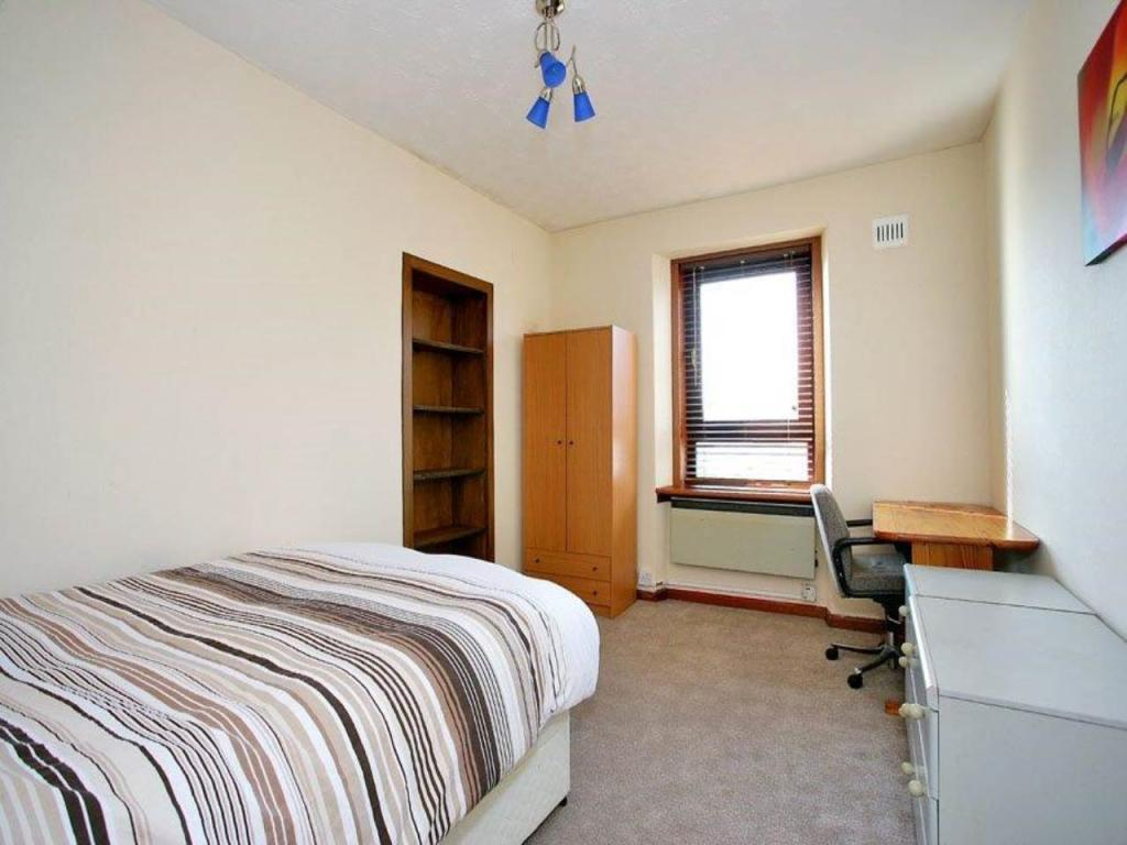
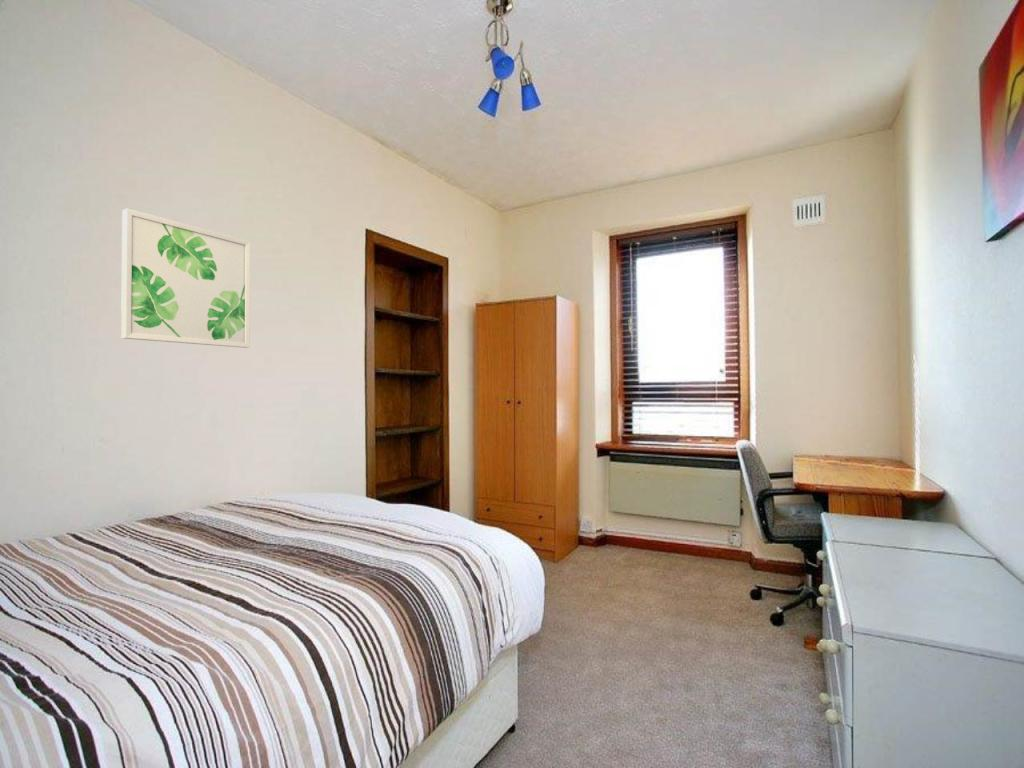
+ wall art [120,208,251,349]
